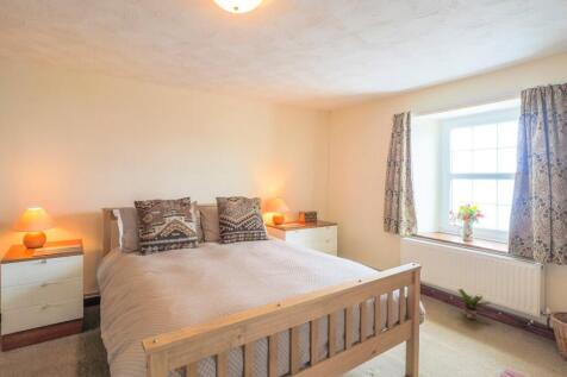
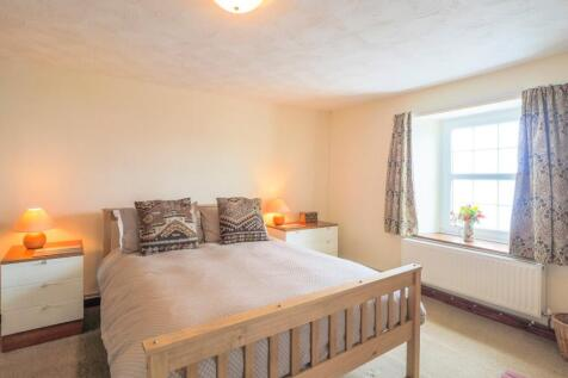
- potted plant [457,288,492,321]
